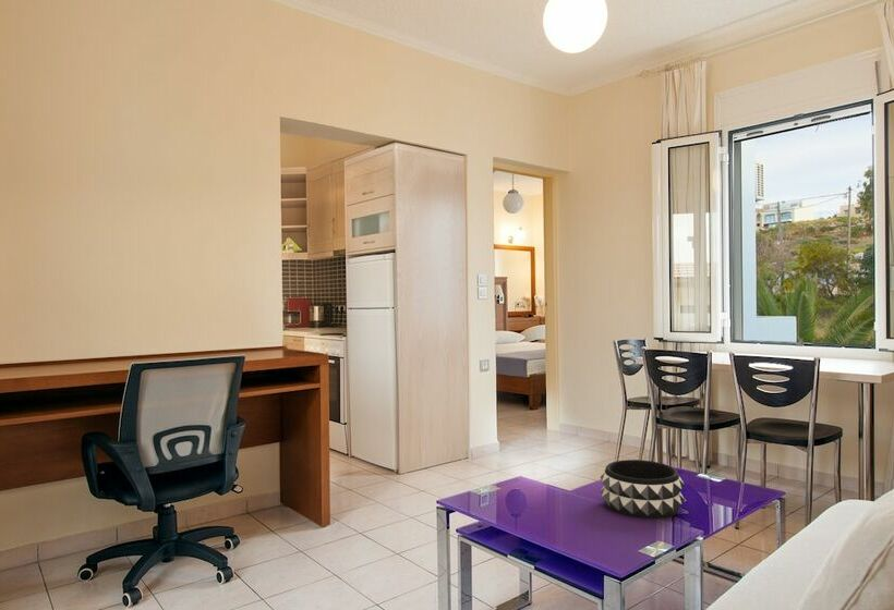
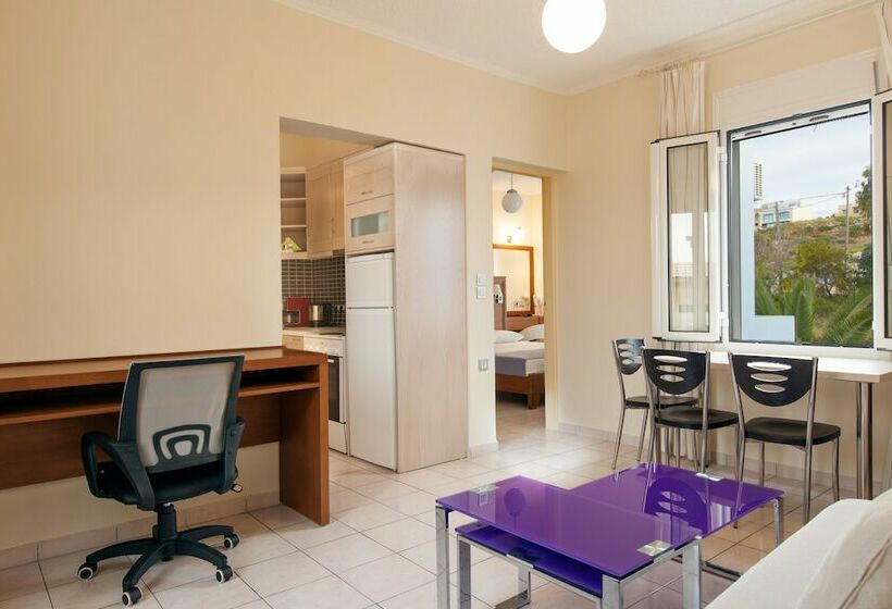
- decorative bowl [600,459,686,520]
